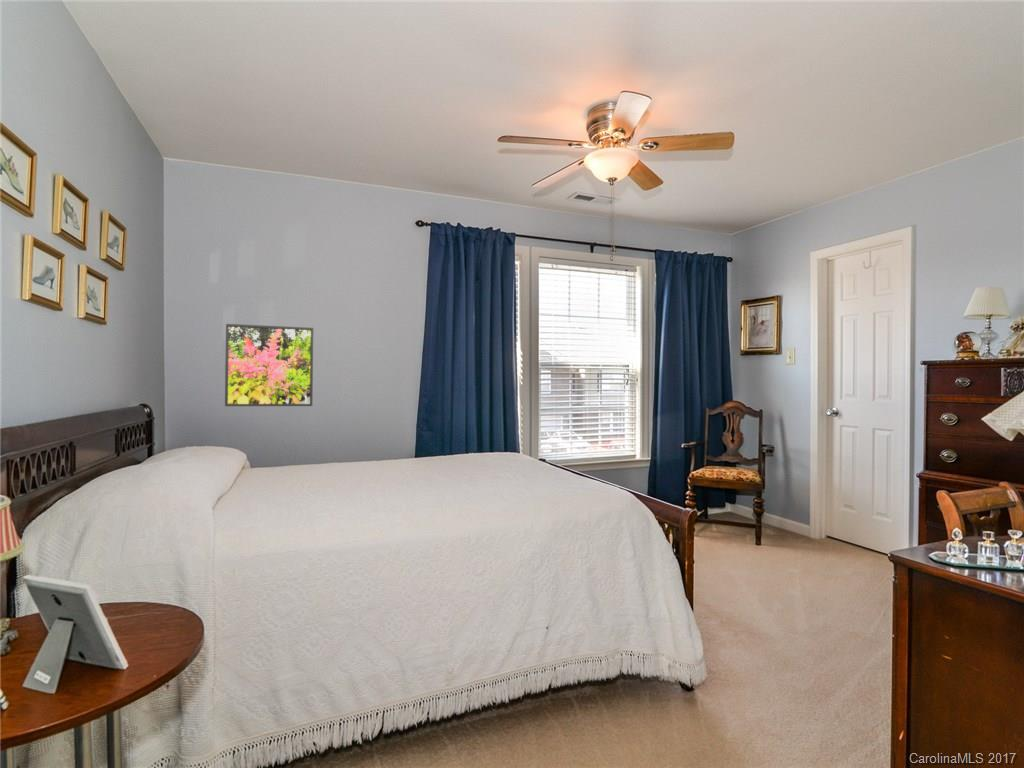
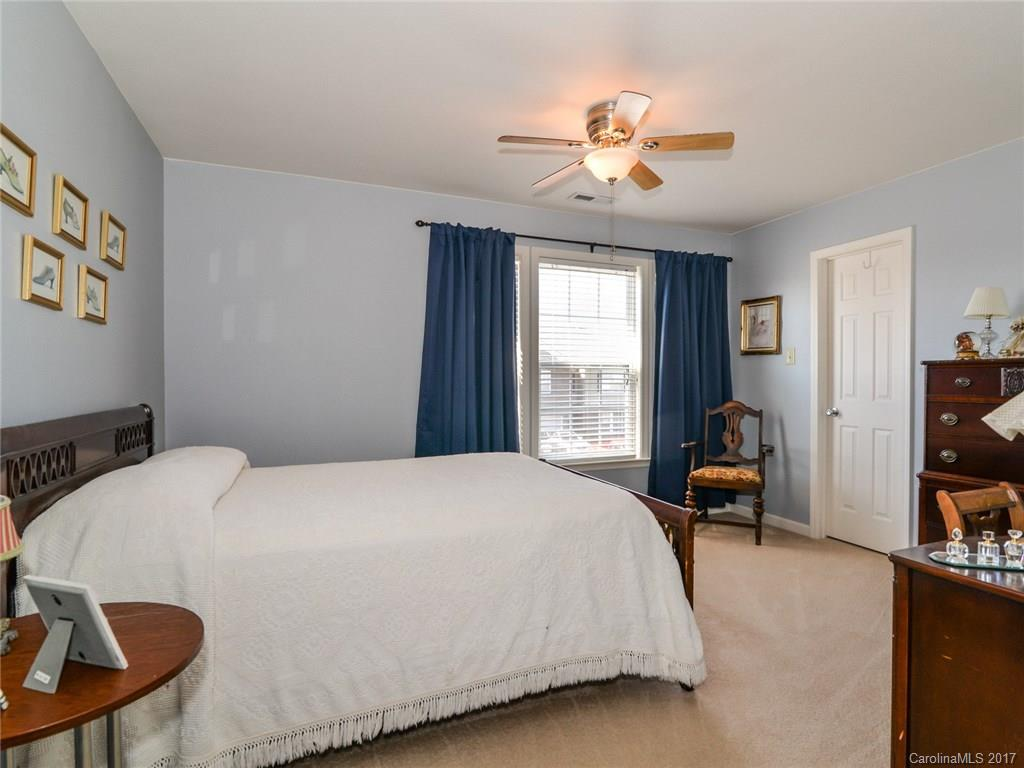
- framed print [224,323,314,407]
